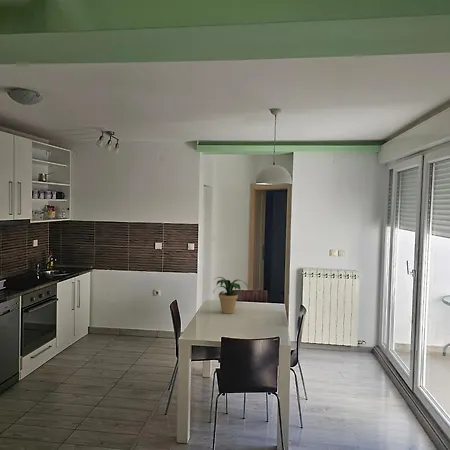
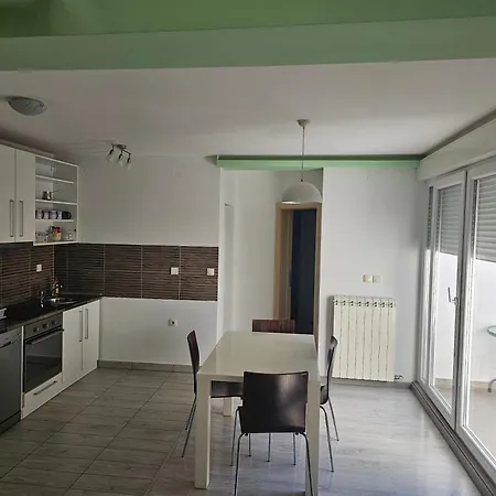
- potted plant [212,276,249,315]
